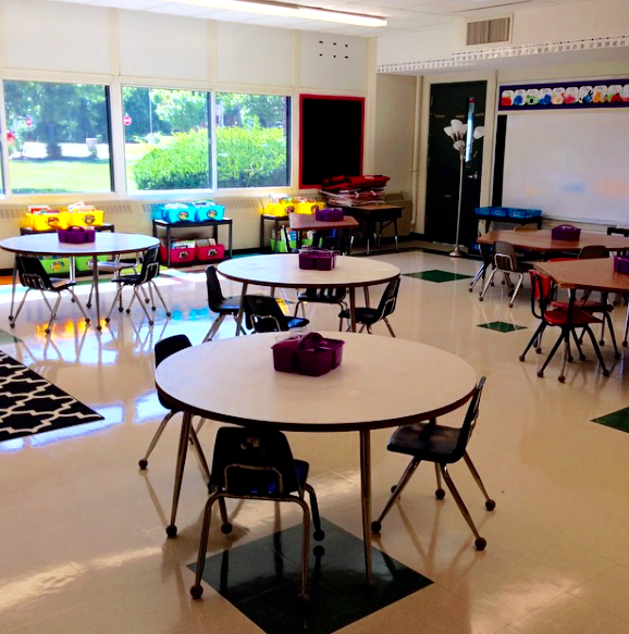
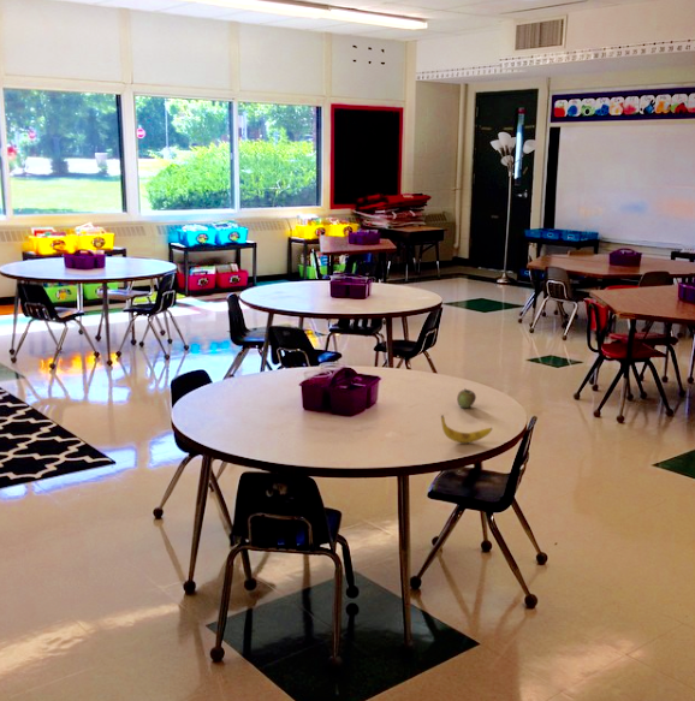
+ banana [440,414,493,444]
+ apple [456,387,477,409]
